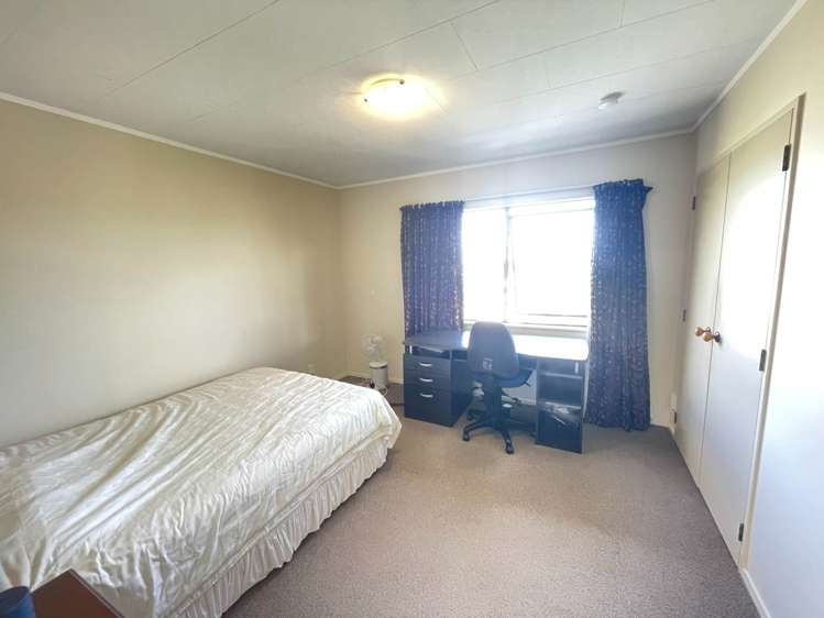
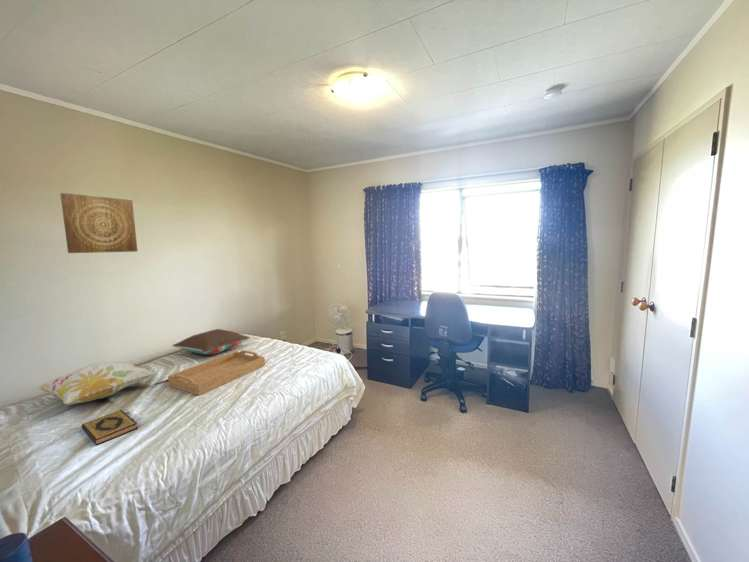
+ decorative pillow [36,360,156,406]
+ wall art [59,192,139,254]
+ serving tray [167,349,266,396]
+ hardback book [81,409,138,446]
+ pillow [172,328,251,356]
